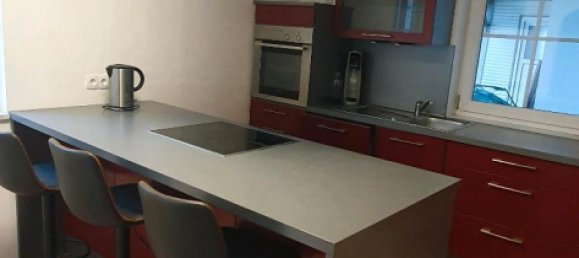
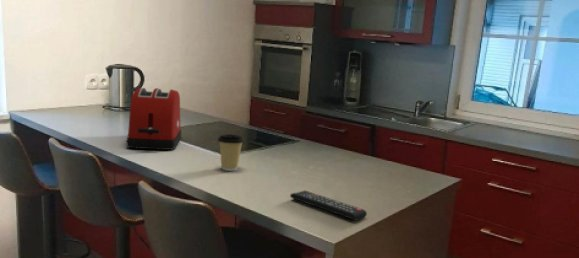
+ toaster [125,87,182,151]
+ remote control [289,190,368,222]
+ coffee cup [217,133,245,172]
